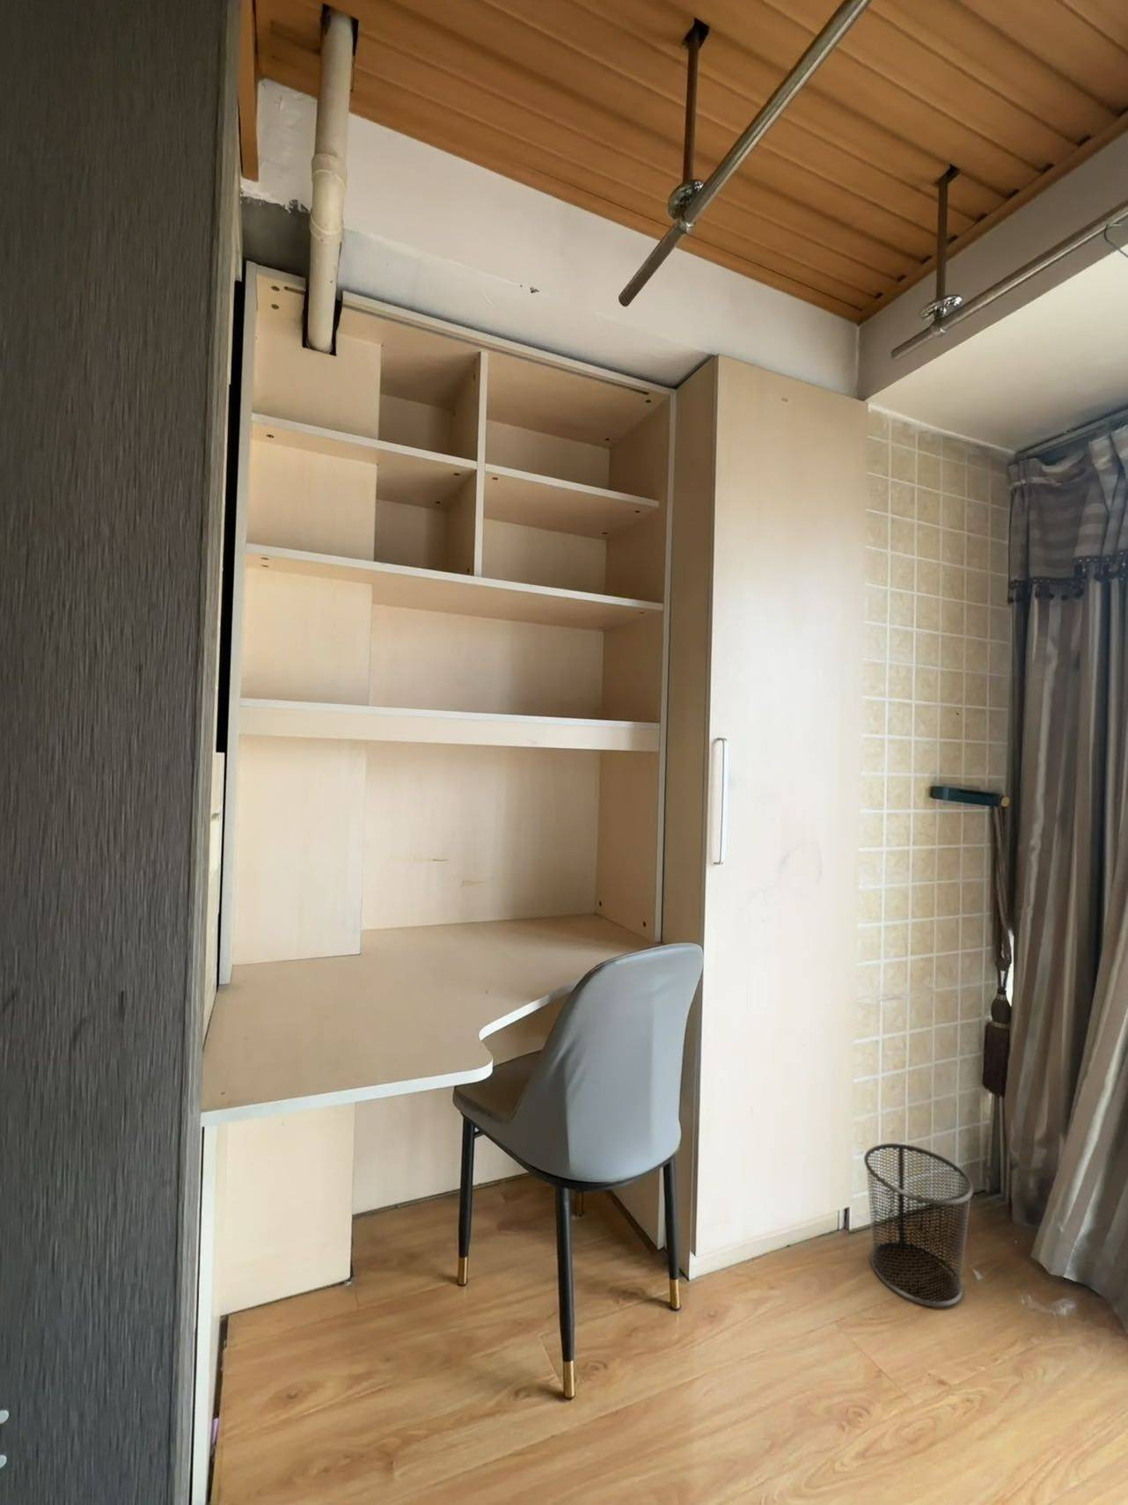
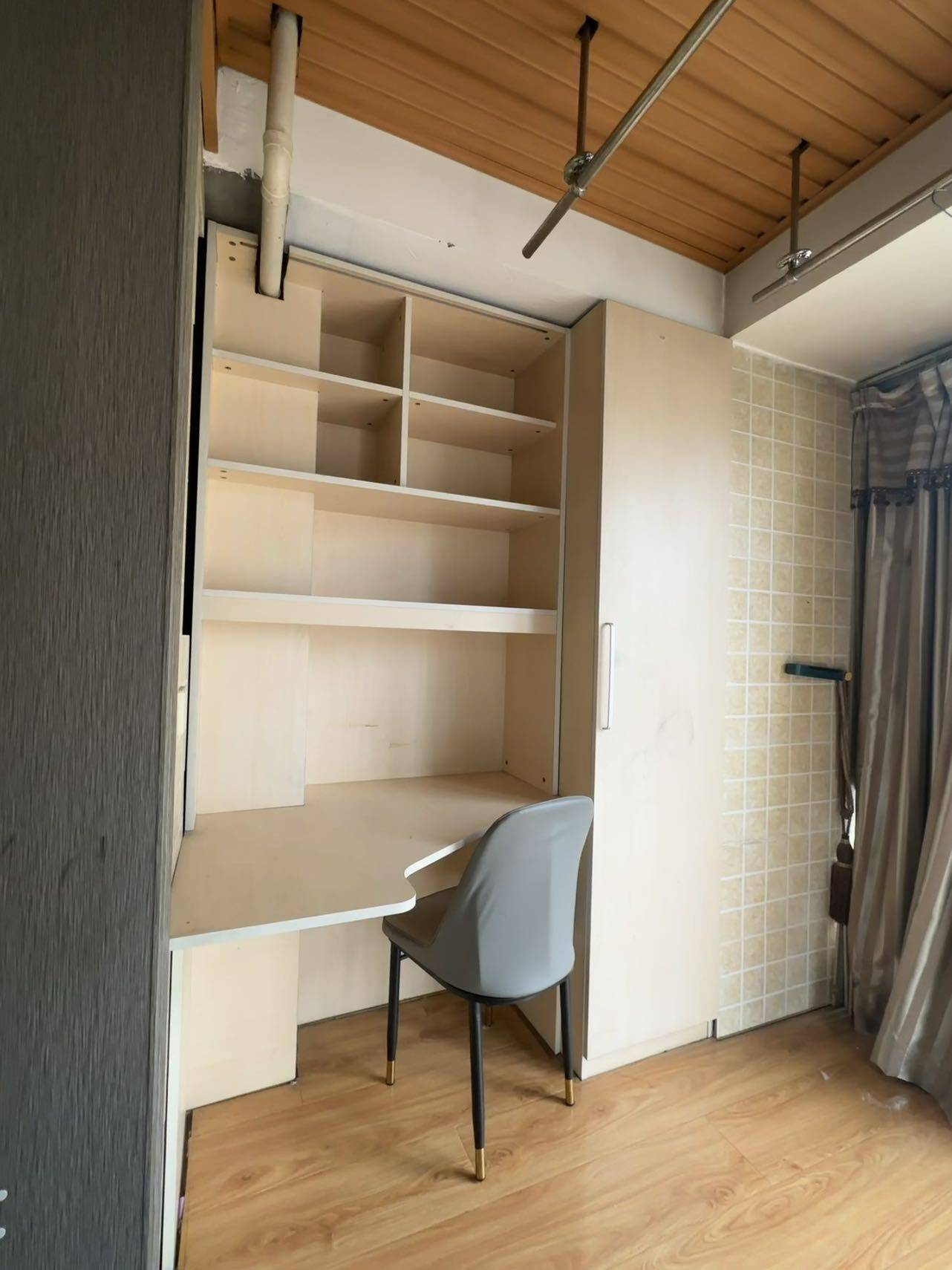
- waste bin [863,1142,975,1308]
